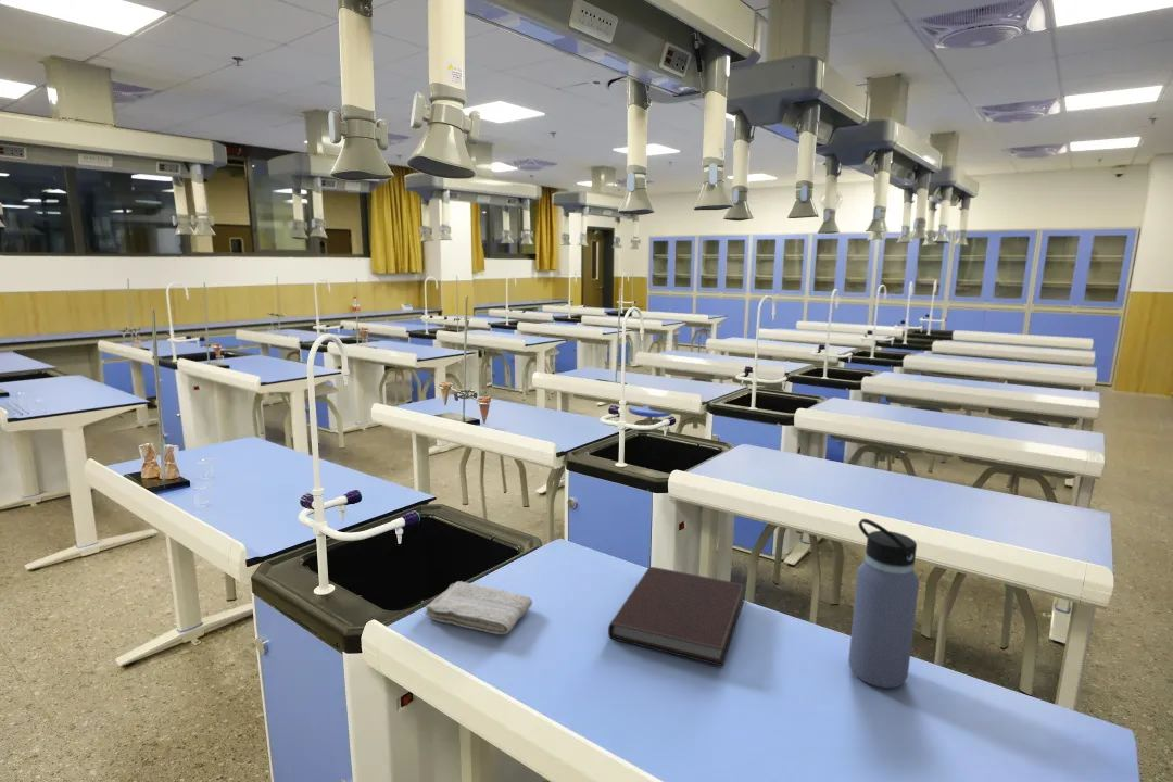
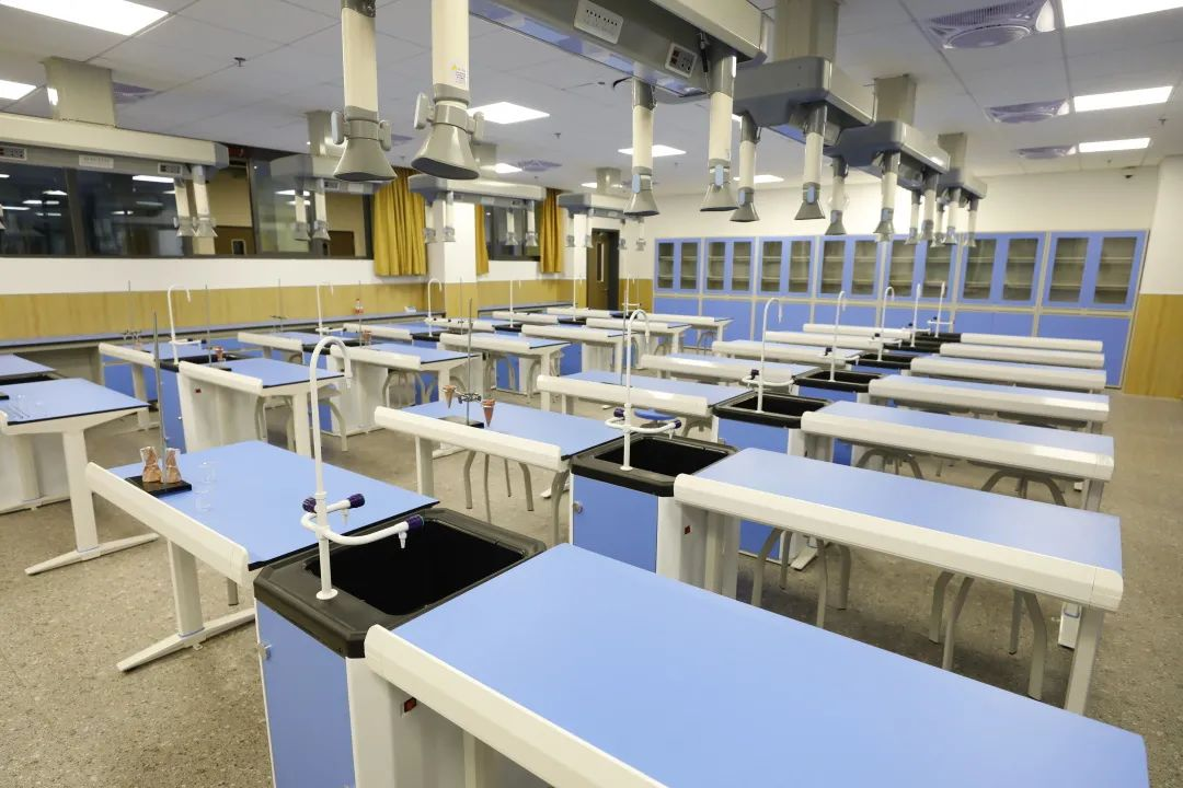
- water bottle [847,518,920,689]
- washcloth [424,580,533,635]
- notebook [607,566,746,667]
